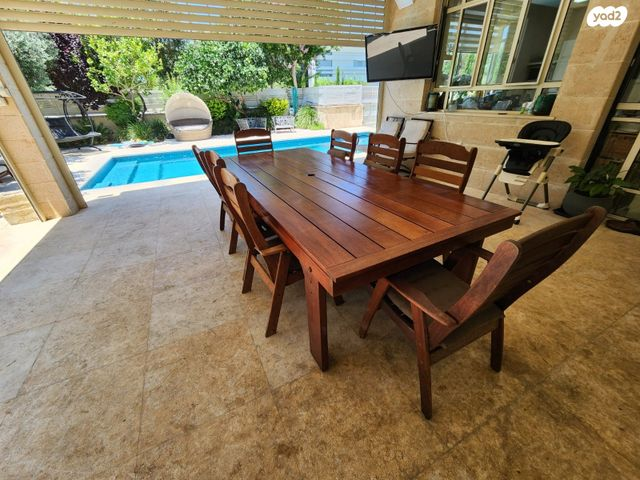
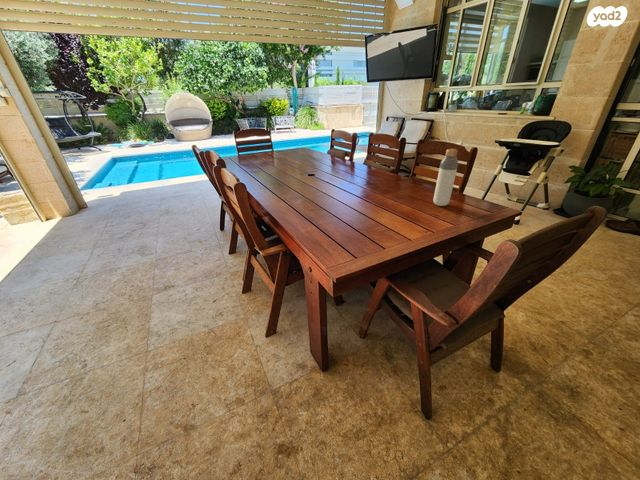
+ bottle [432,148,459,207]
